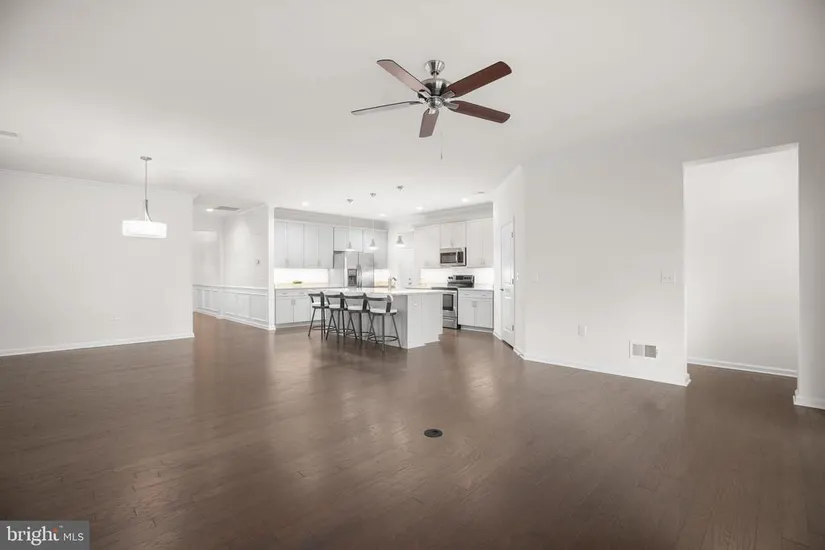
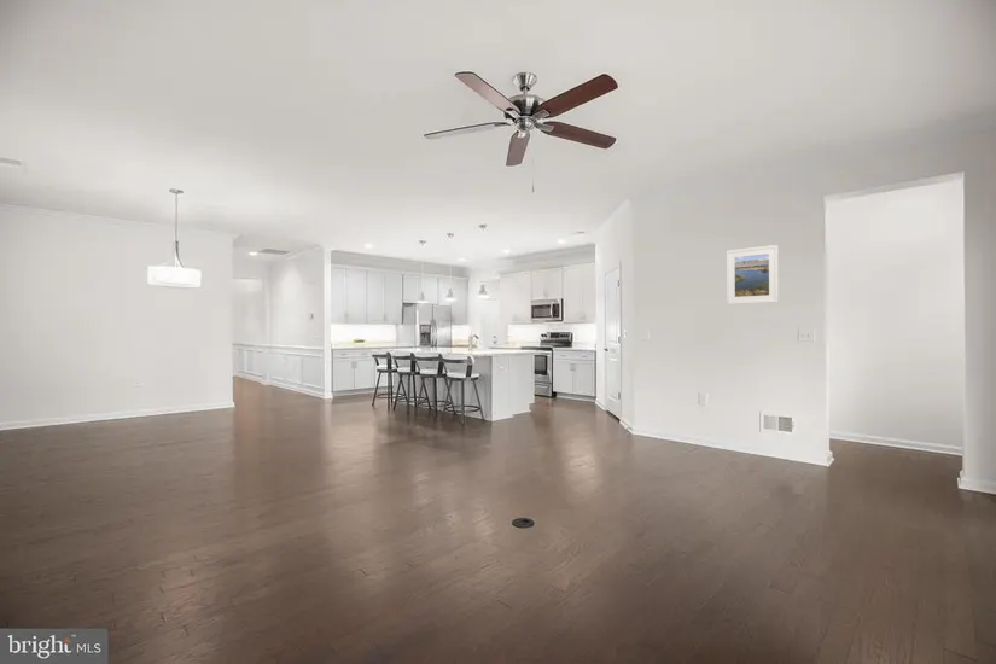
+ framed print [726,244,780,305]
